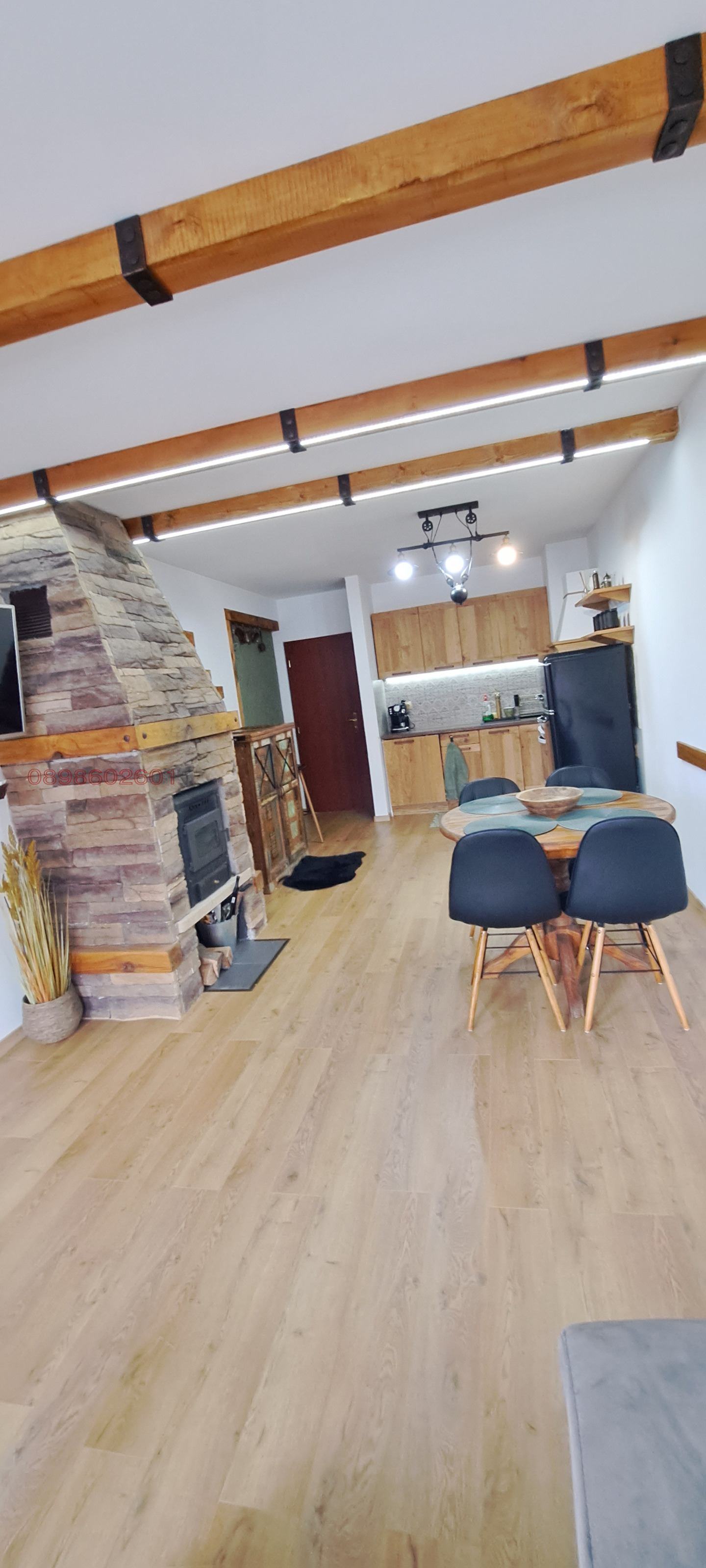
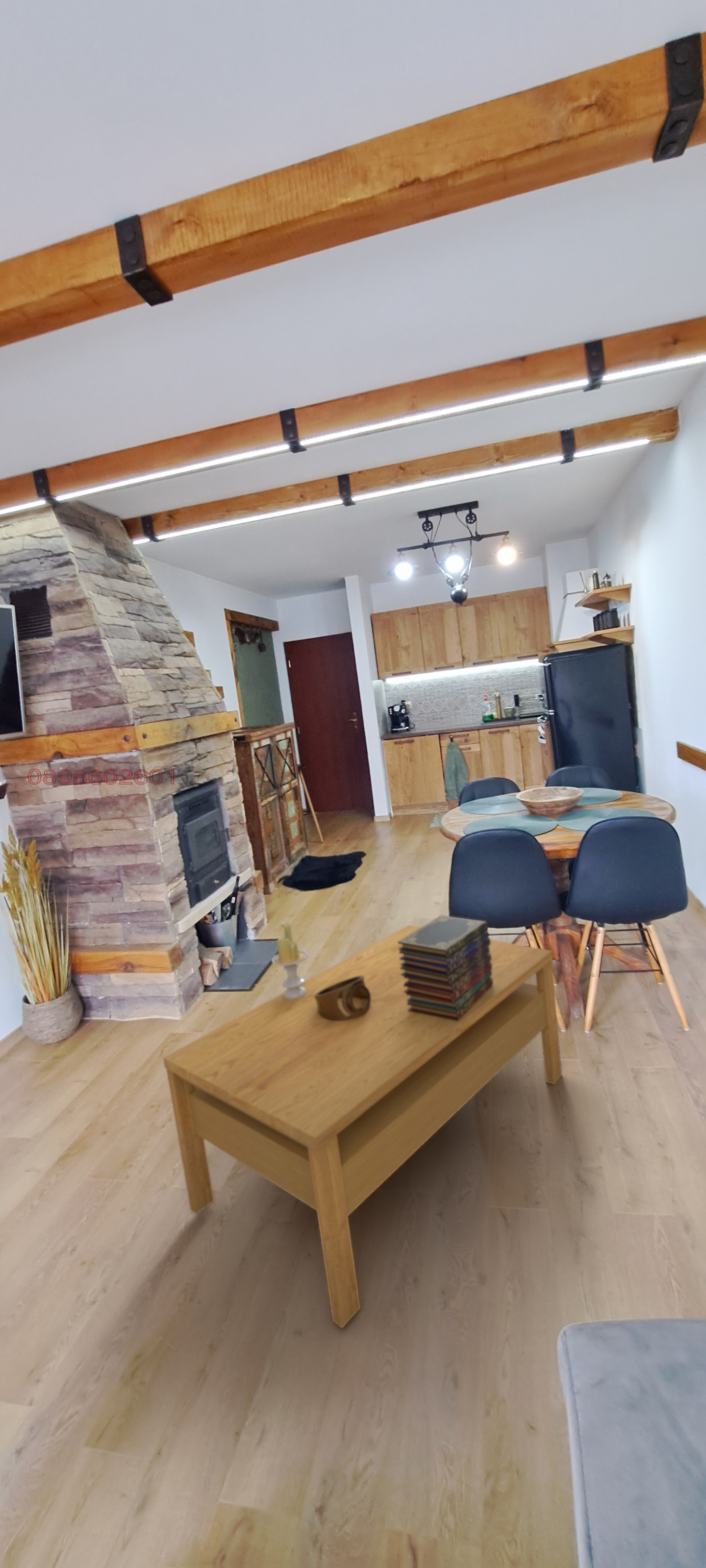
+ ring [314,976,371,1021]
+ book stack [398,915,493,1021]
+ candle [271,922,309,999]
+ coffee table [163,925,562,1329]
